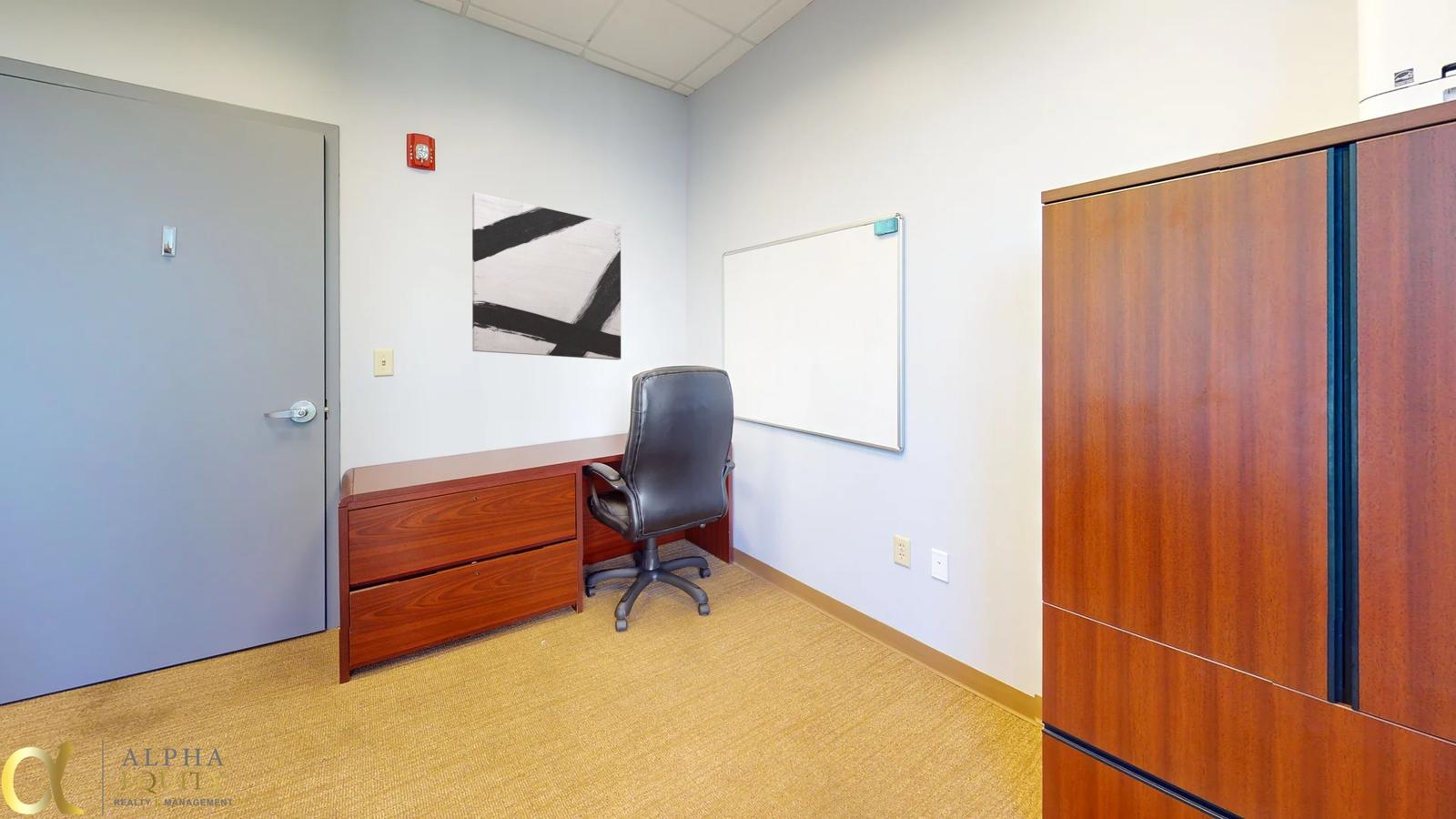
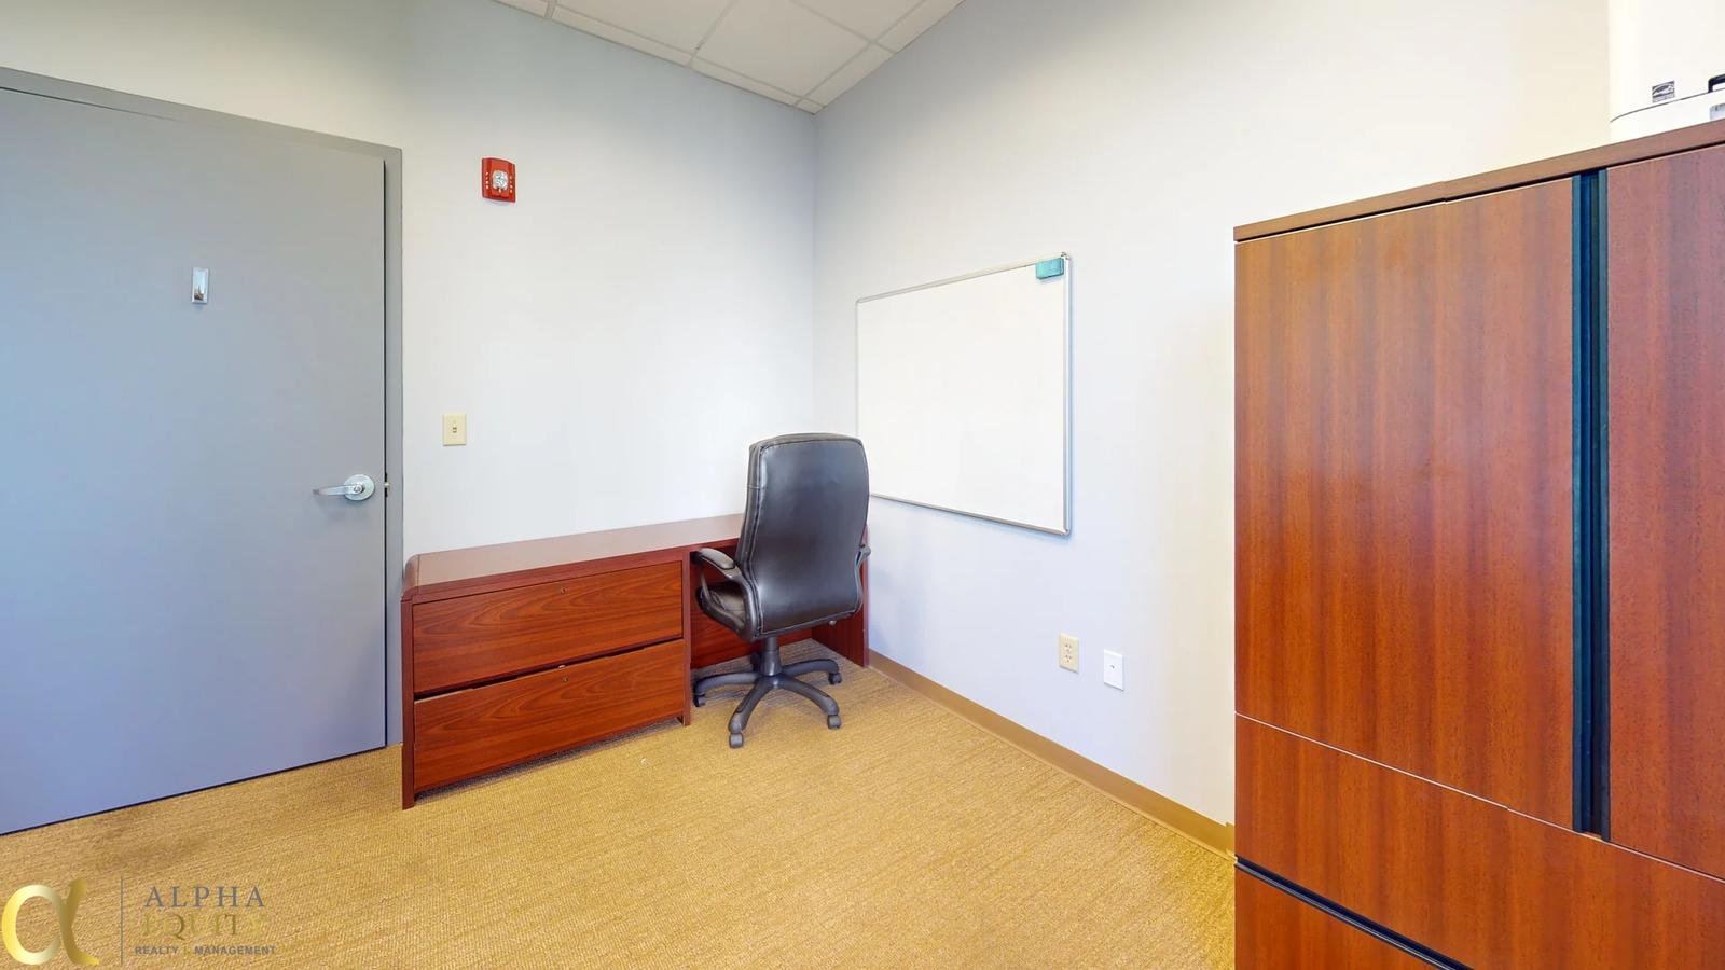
- wall art [471,192,622,360]
